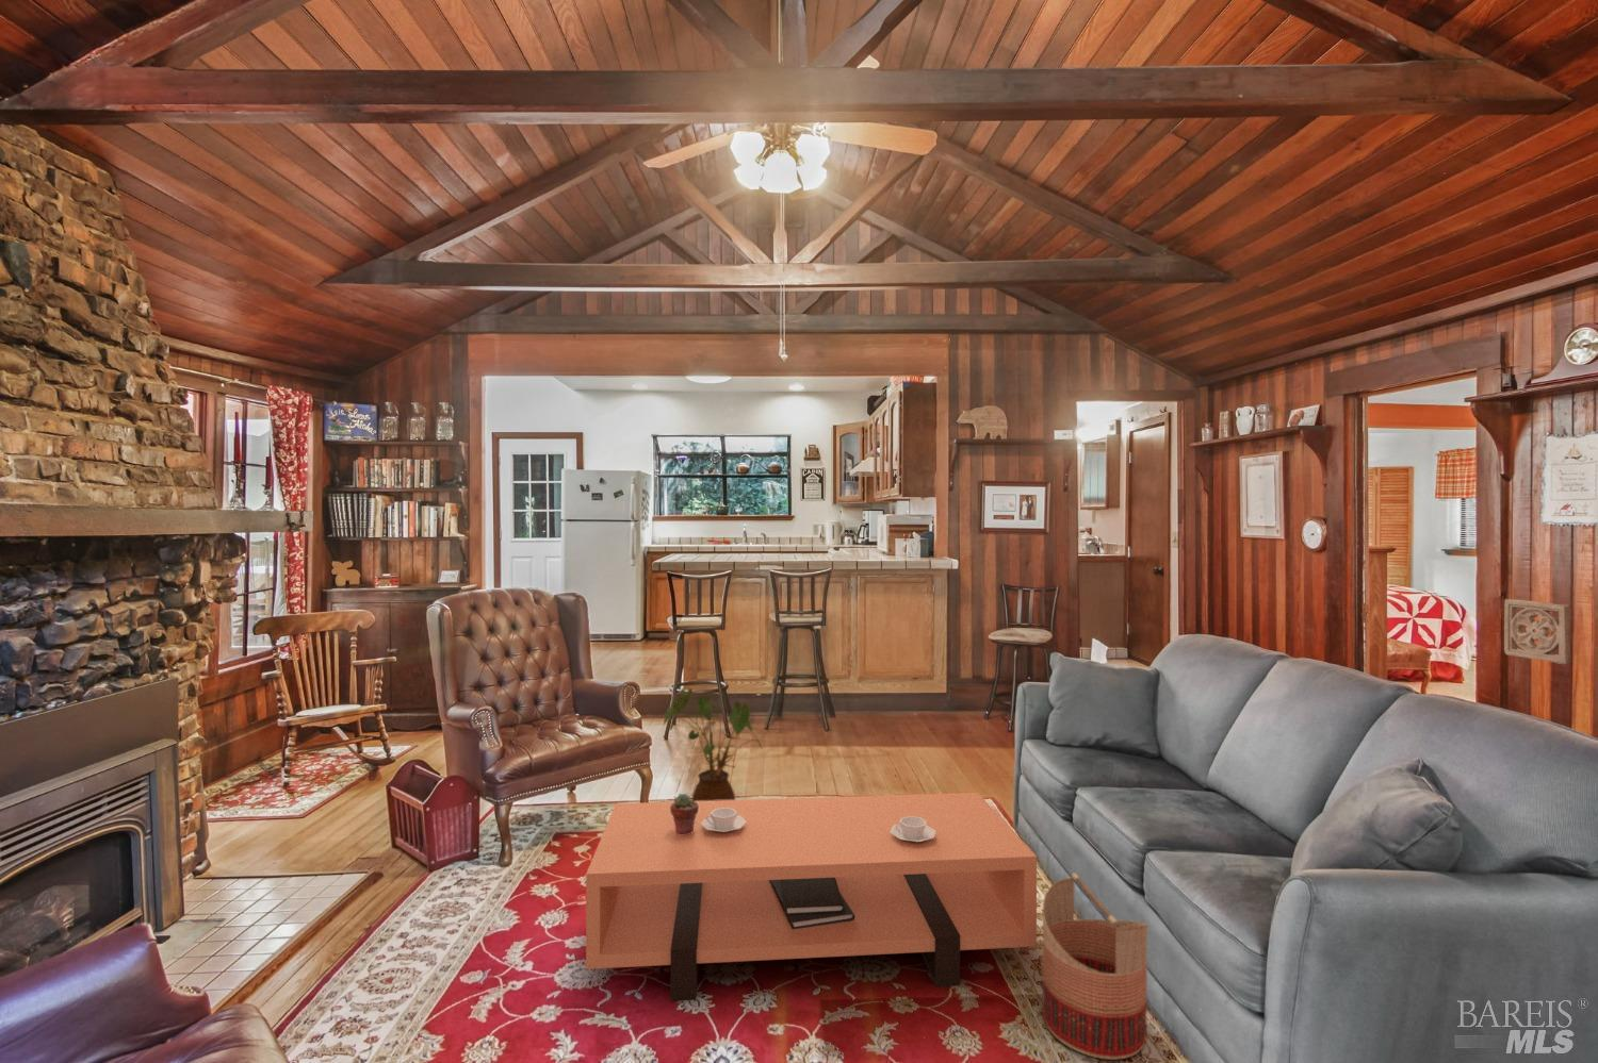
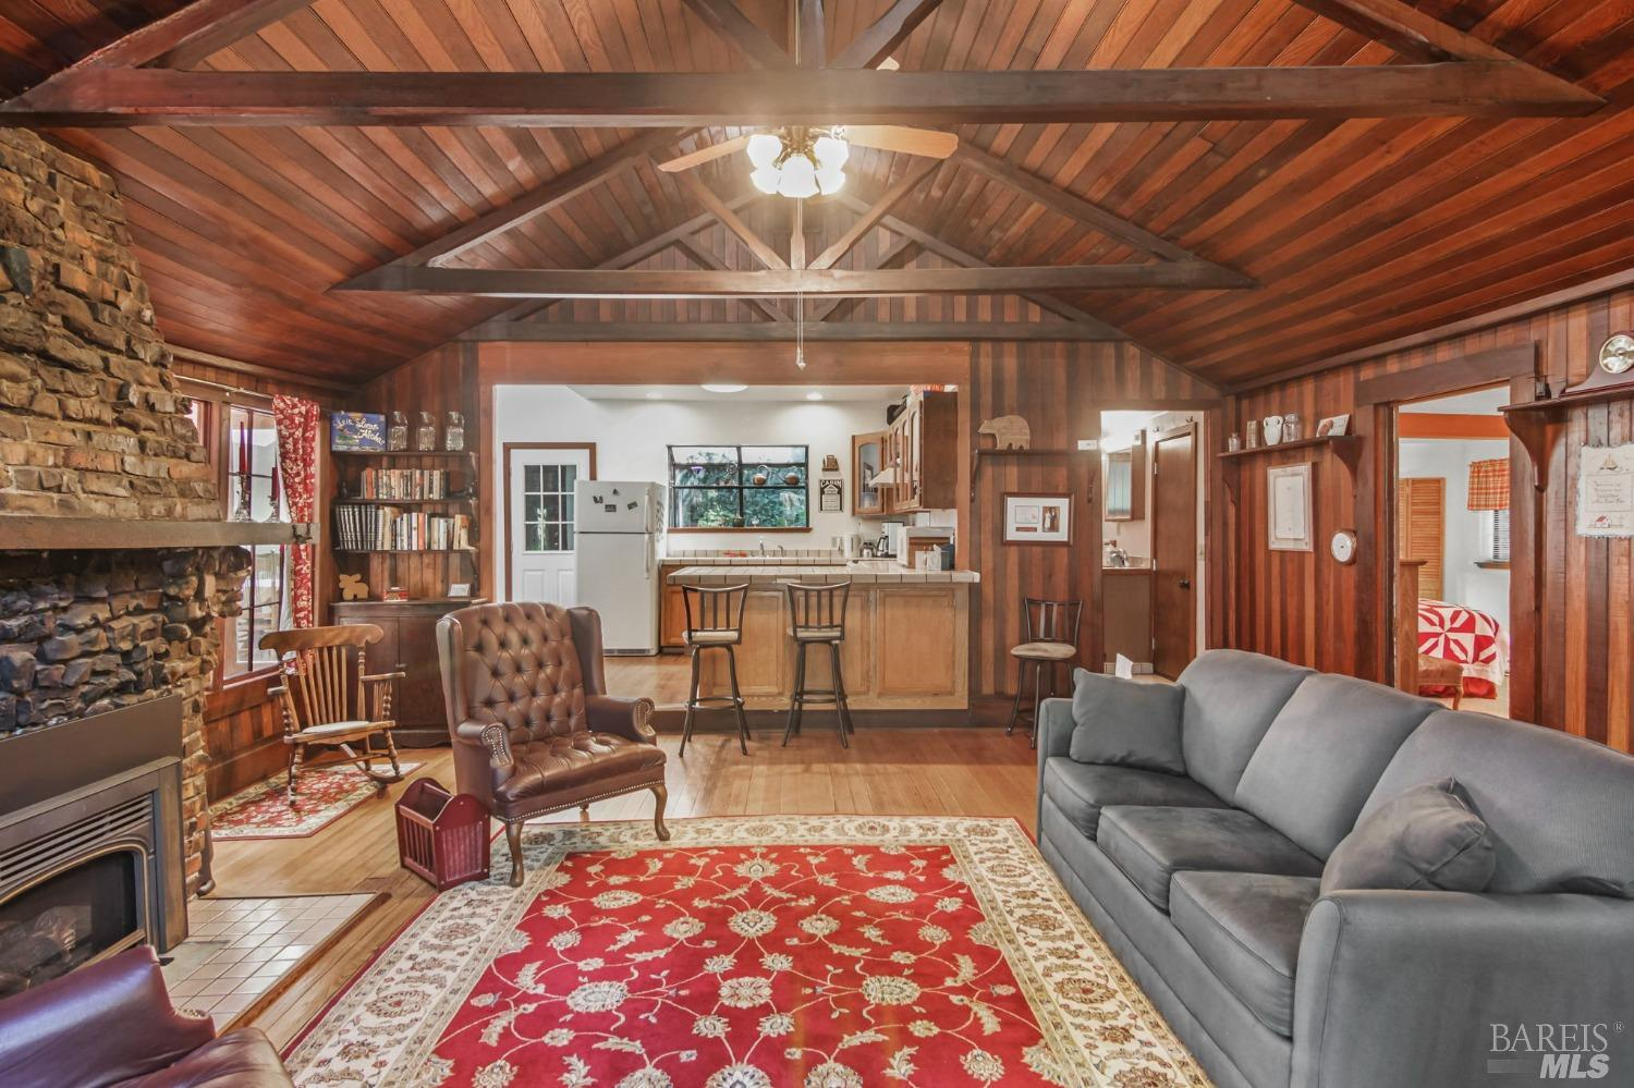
- potted succulent [670,793,699,835]
- basket [1042,872,1148,1061]
- coffee table [585,791,1038,1002]
- house plant [662,686,763,801]
- wall ornament [1503,598,1572,666]
